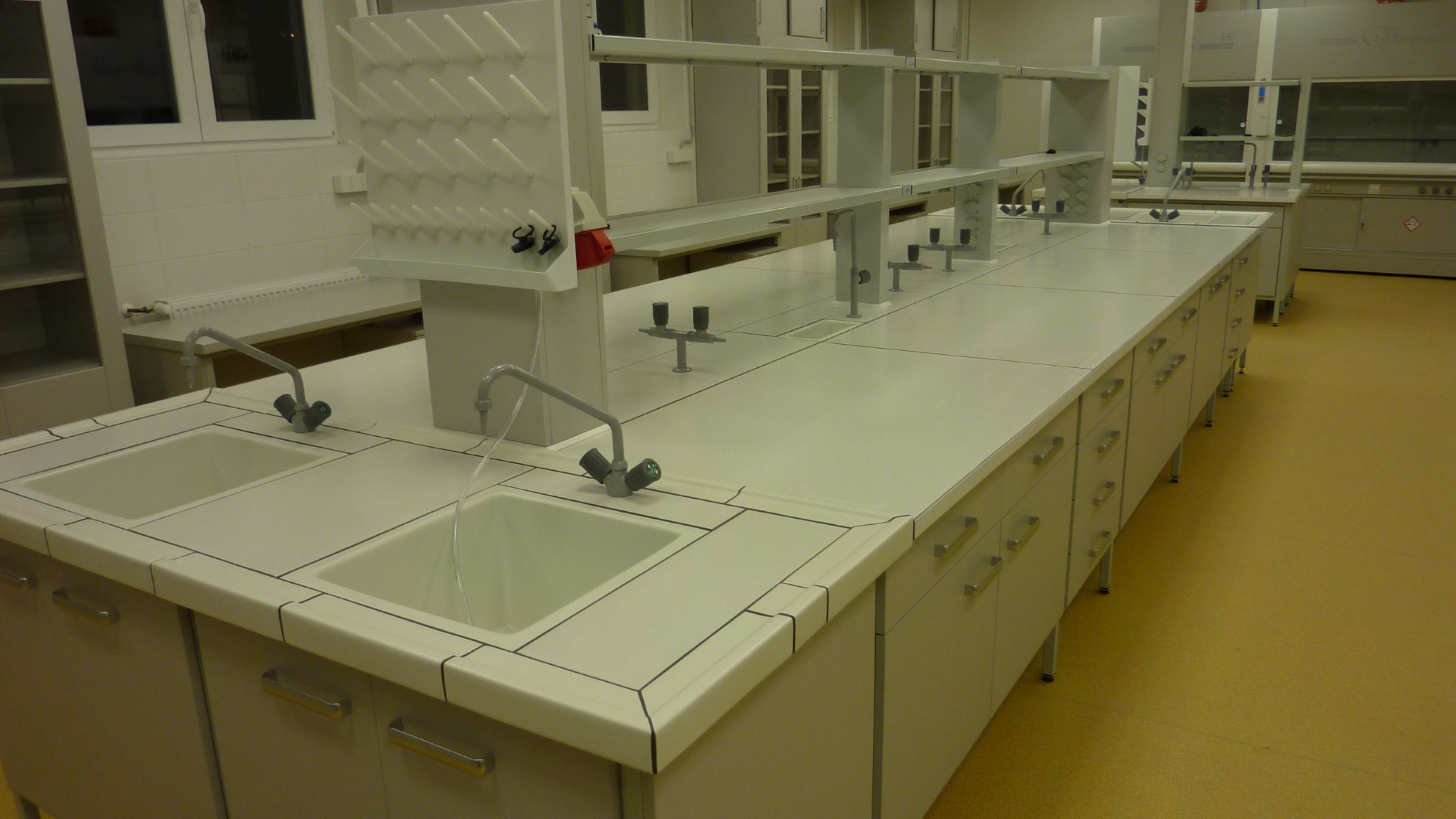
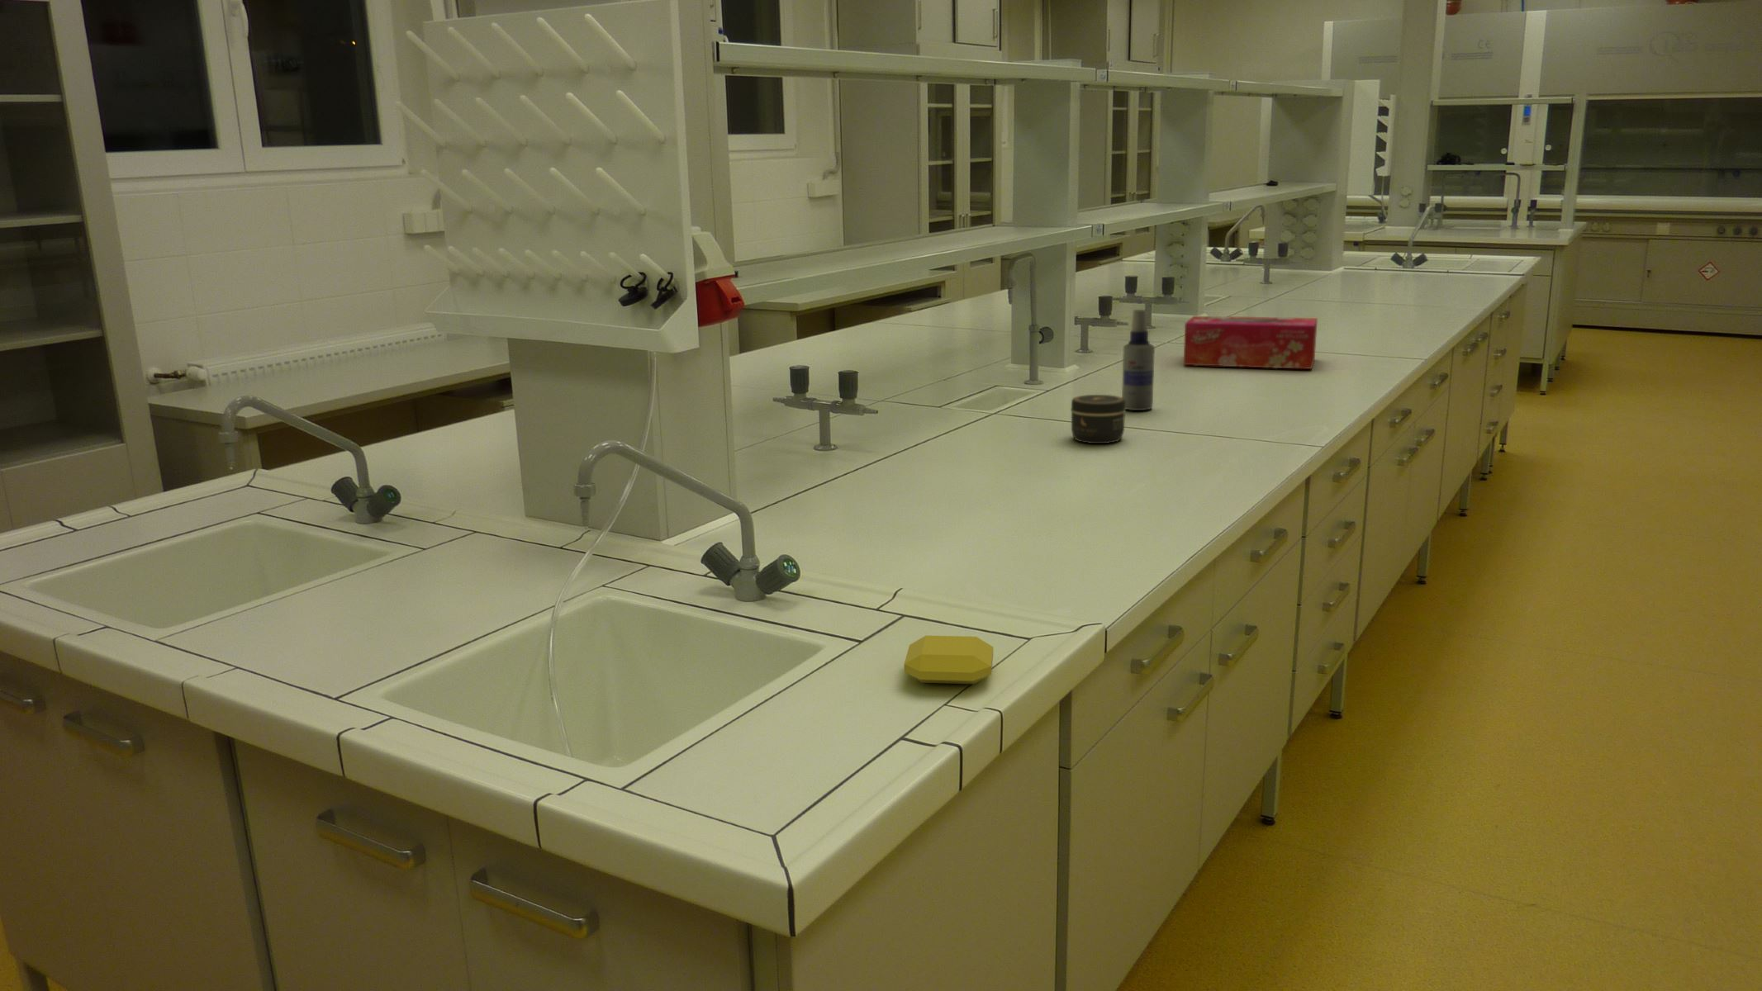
+ spray bottle [1121,309,1156,411]
+ soap bar [904,634,994,685]
+ jar [1070,394,1125,444]
+ tissue box [1182,316,1318,370]
